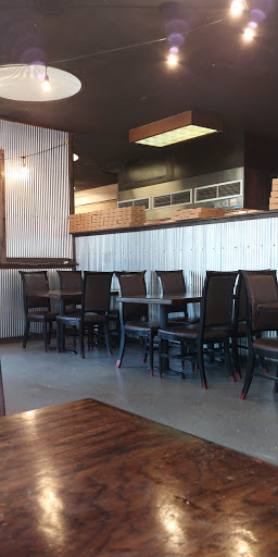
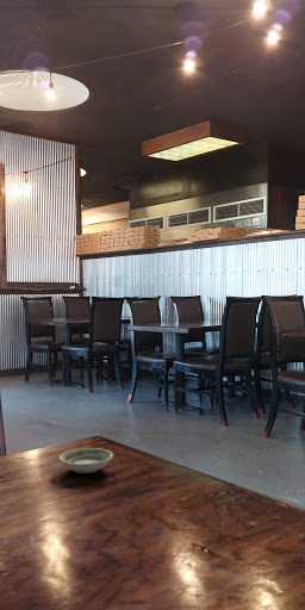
+ saucer [57,447,114,474]
